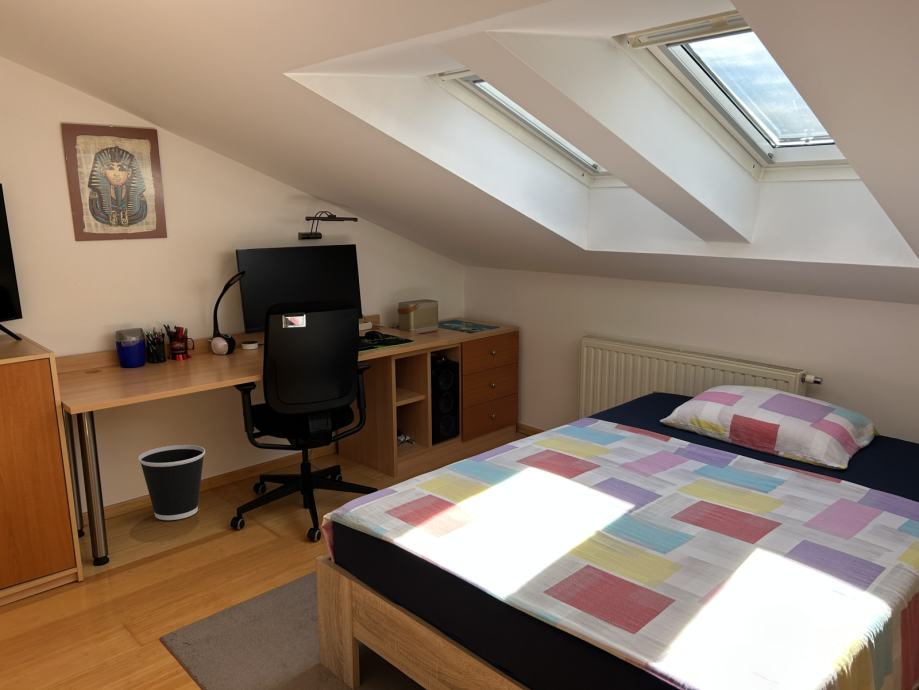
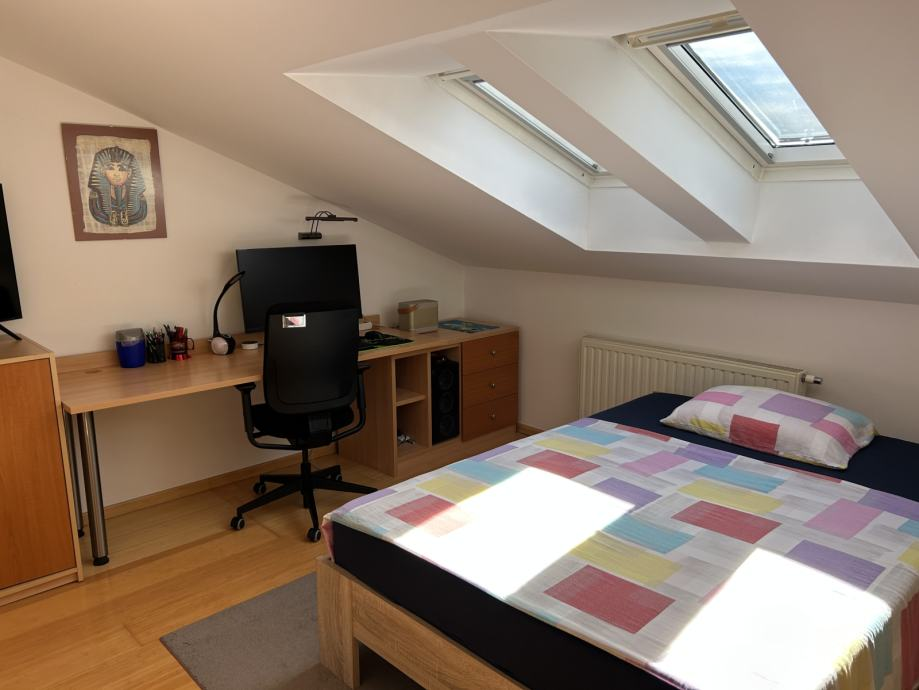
- wastebasket [137,444,206,521]
